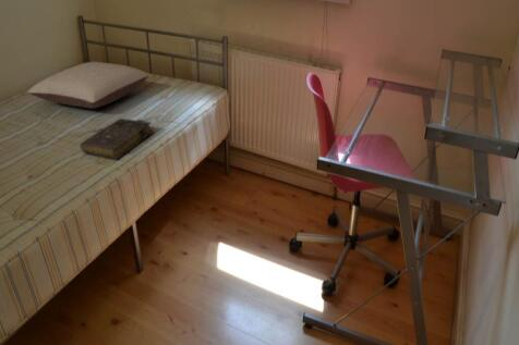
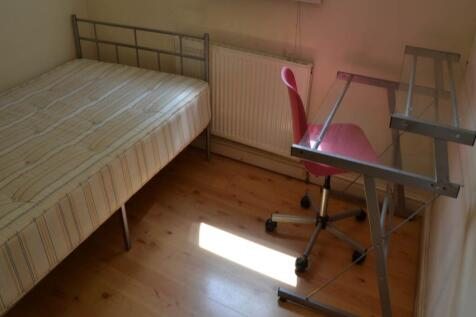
- book [80,118,155,161]
- pillow [26,61,150,109]
